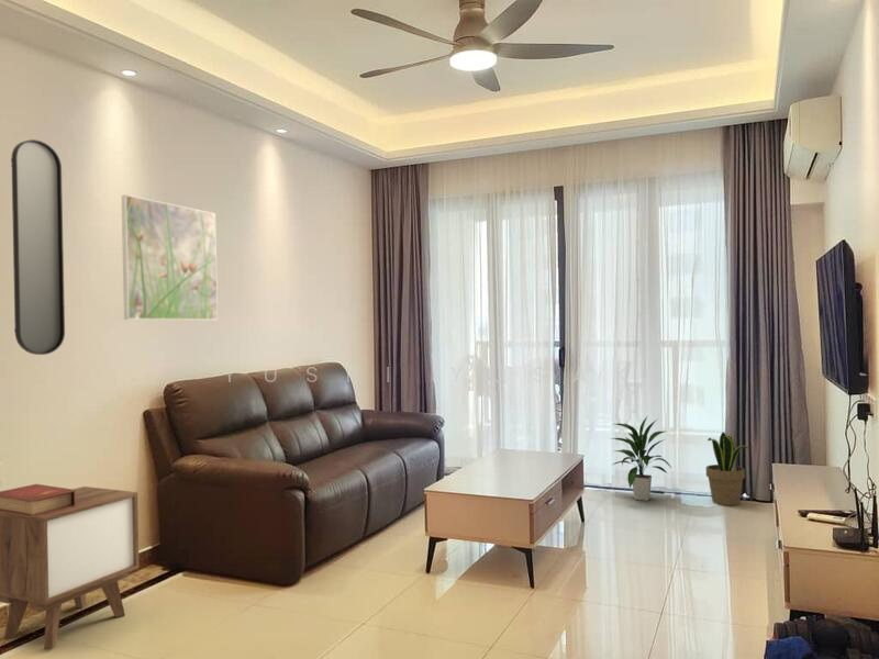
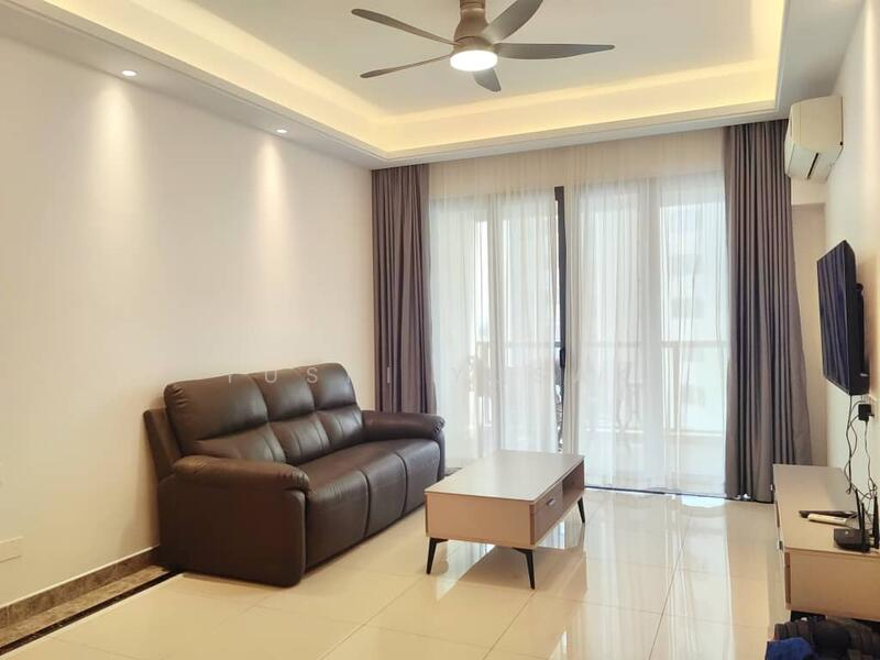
- potted plant [705,431,749,507]
- nightstand [0,485,141,650]
- home mirror [10,138,66,356]
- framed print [121,193,219,321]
- indoor plant [611,415,672,502]
- book [0,483,76,517]
